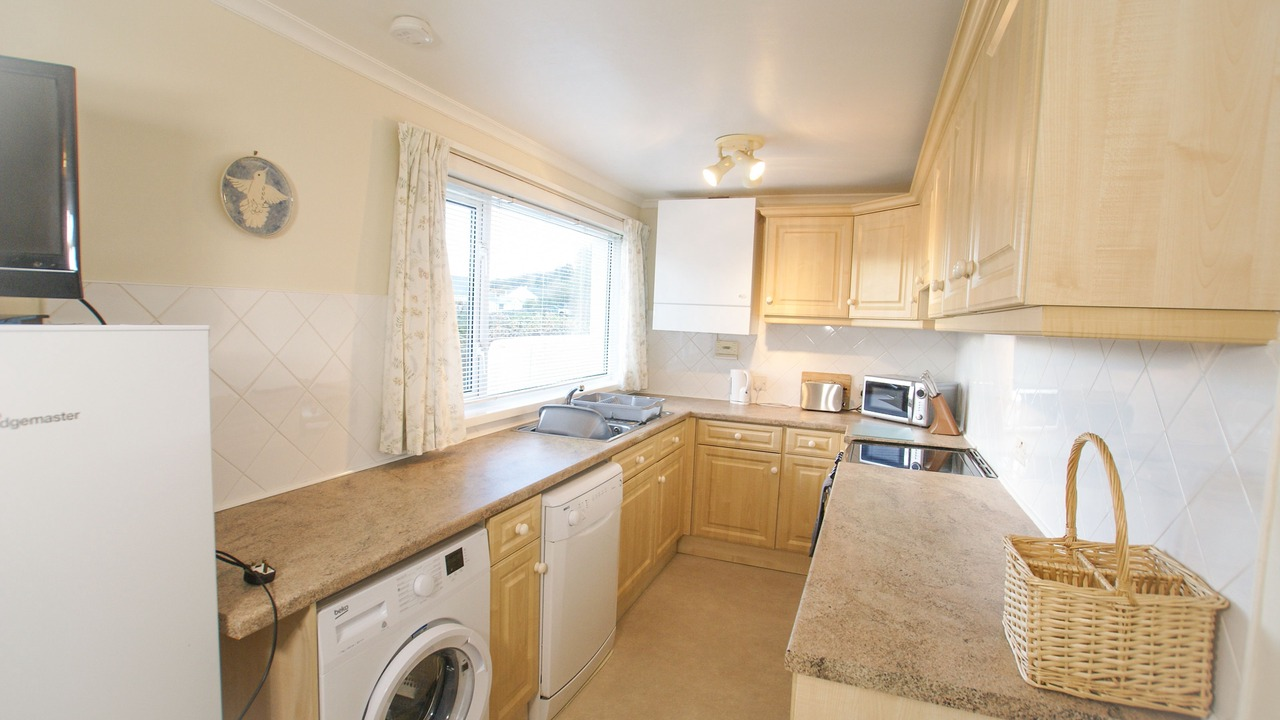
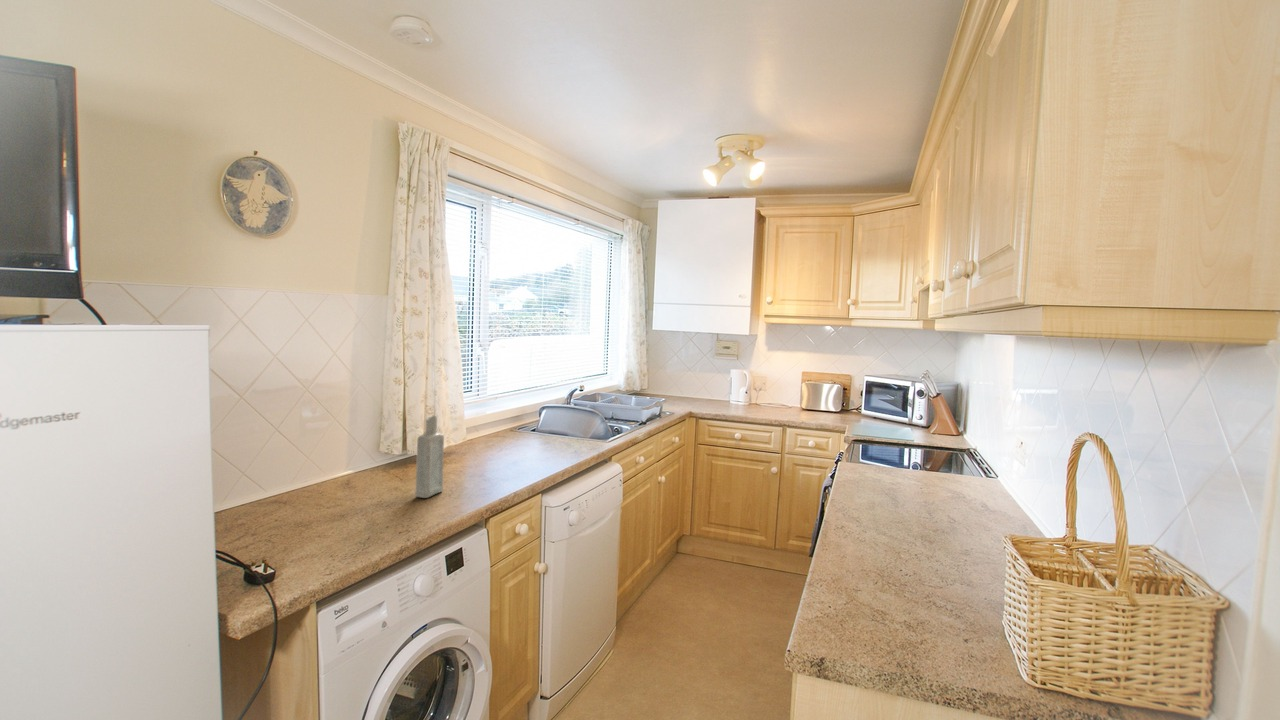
+ bottle [415,414,445,499]
